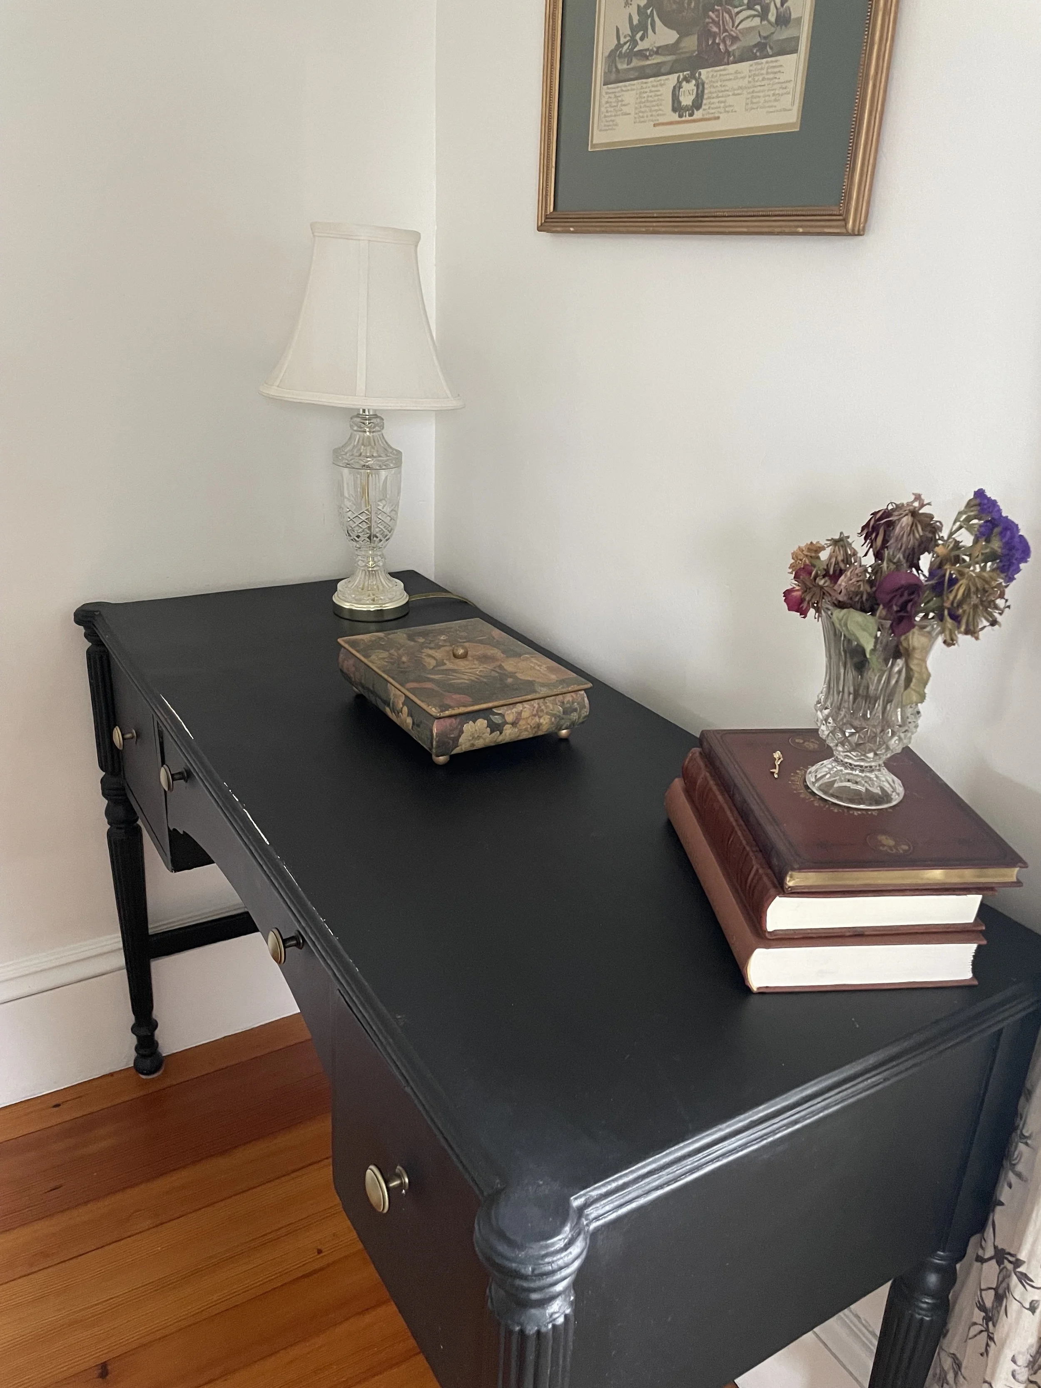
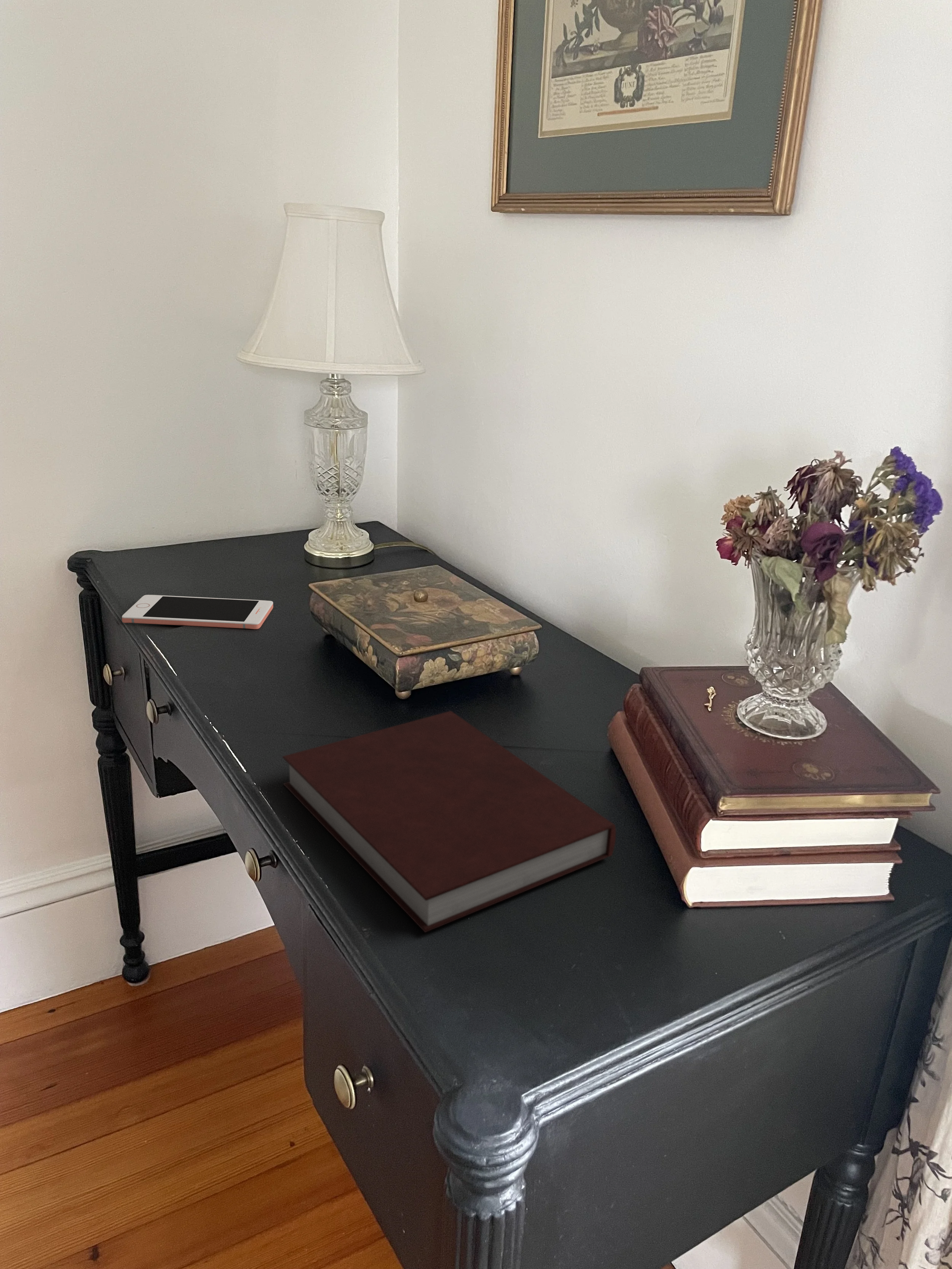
+ cell phone [121,594,274,630]
+ notebook [282,710,616,933]
